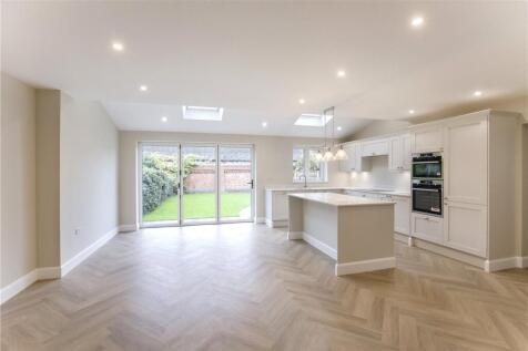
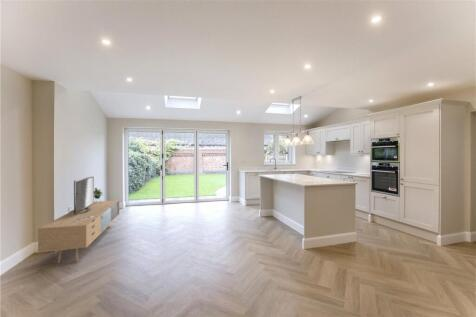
+ media console [37,175,120,264]
